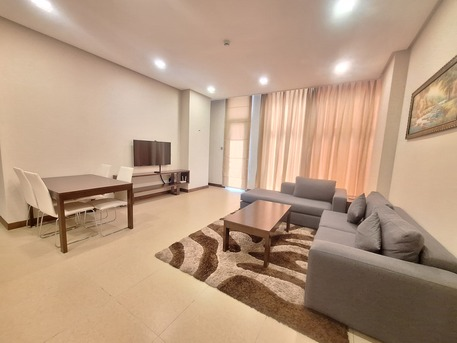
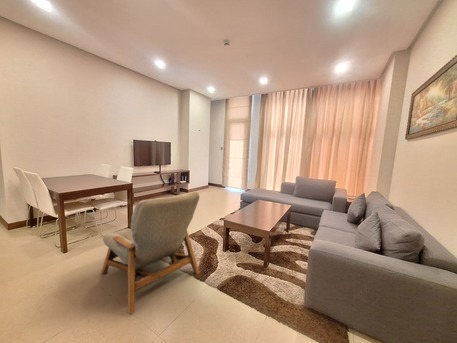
+ armchair [100,191,200,315]
